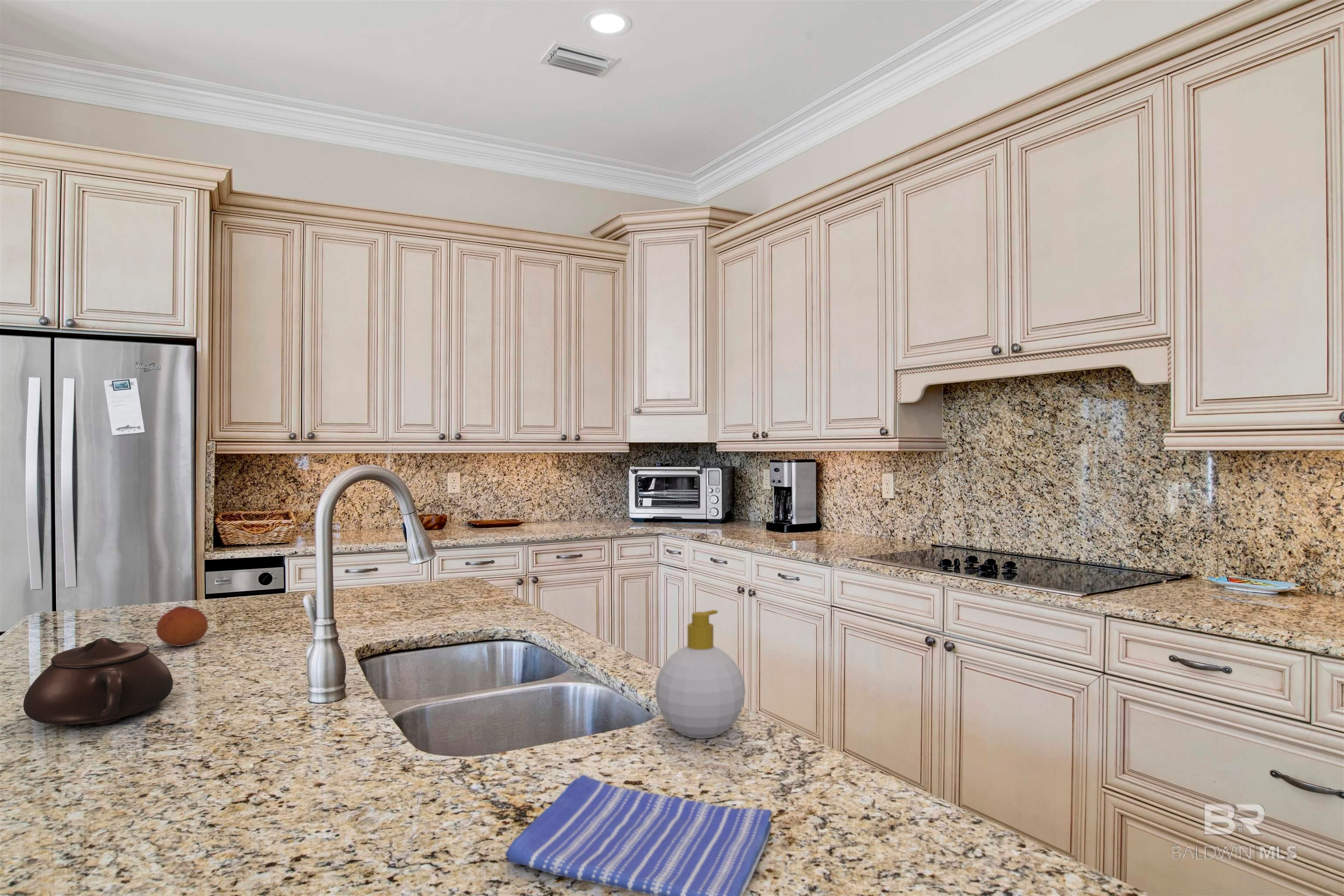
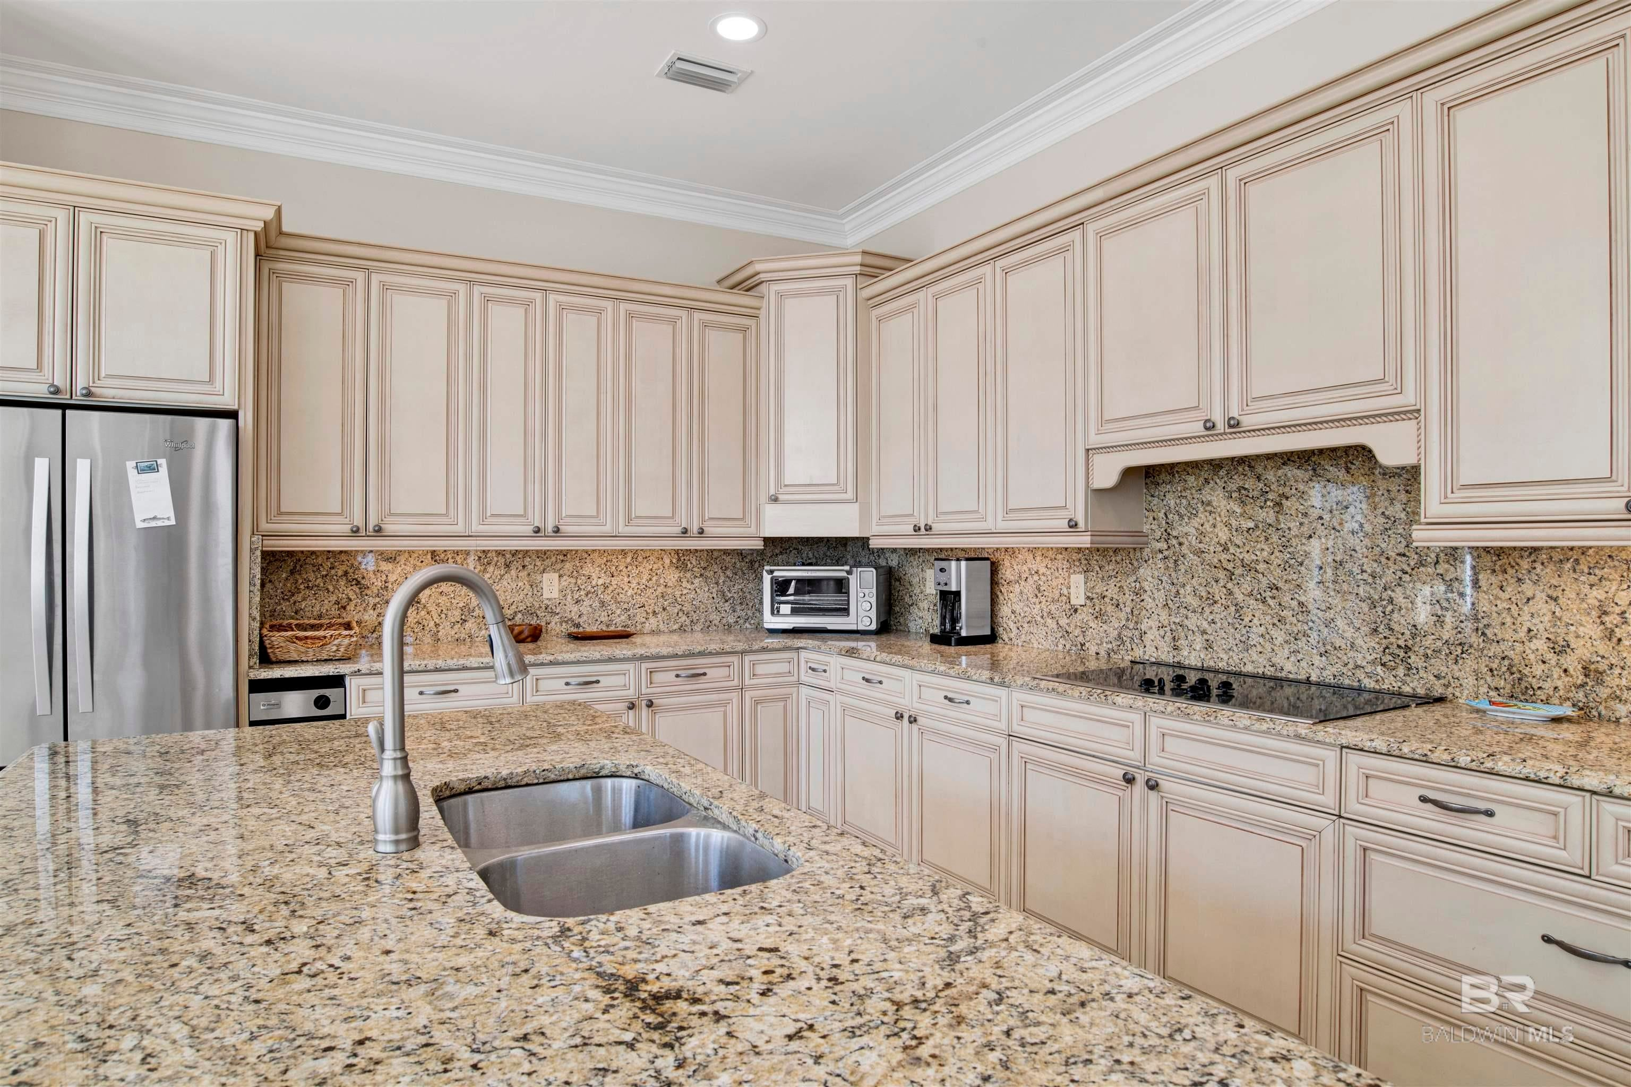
- teapot [23,637,173,725]
- fruit [156,606,209,647]
- dish towel [505,774,772,896]
- soap bottle [655,609,746,739]
